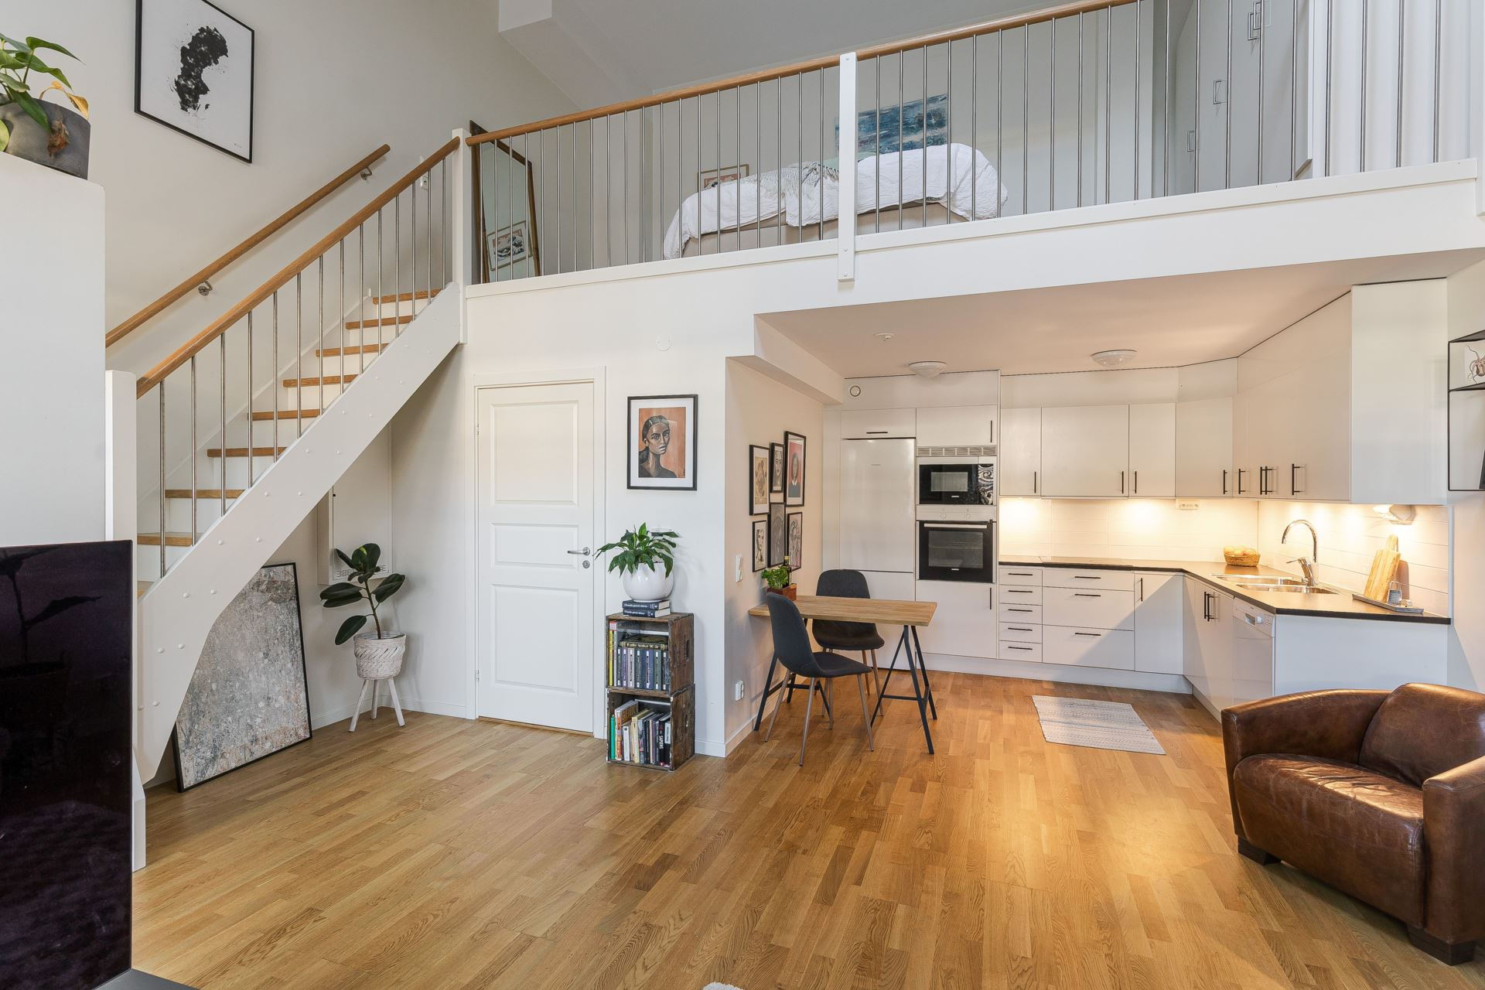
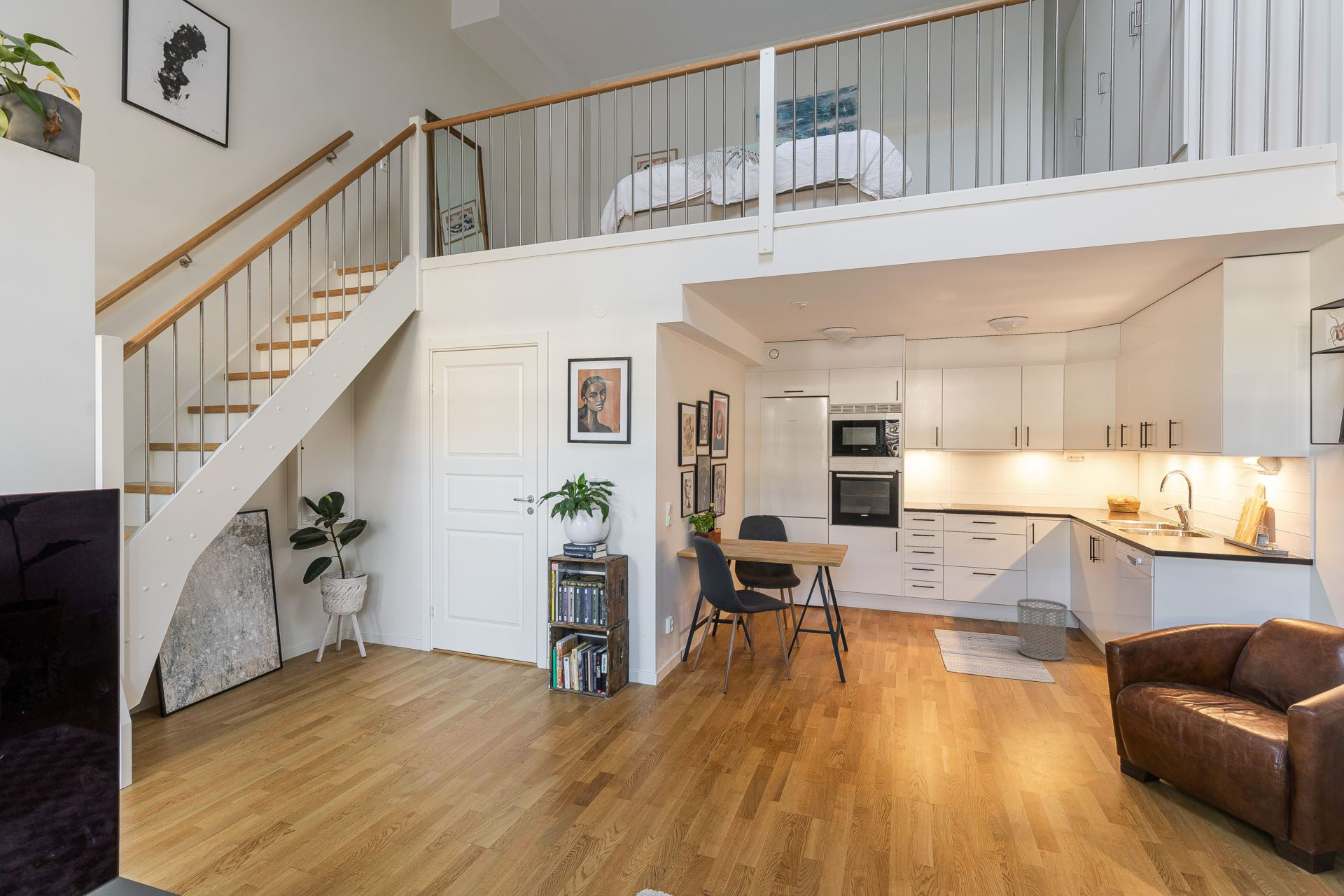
+ waste bin [1016,598,1068,661]
